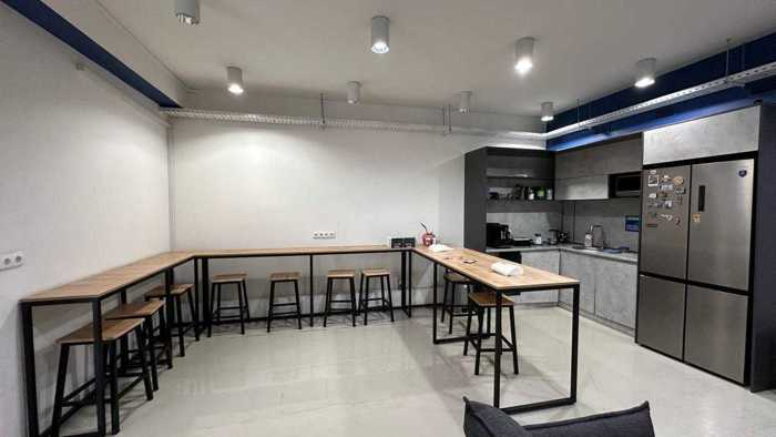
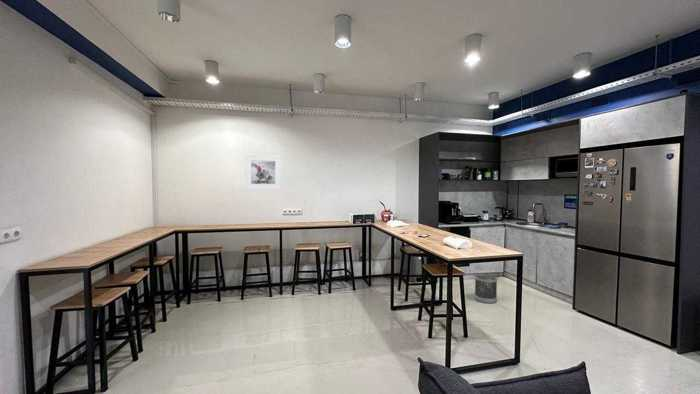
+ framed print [244,154,282,190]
+ wastebasket [474,273,498,304]
